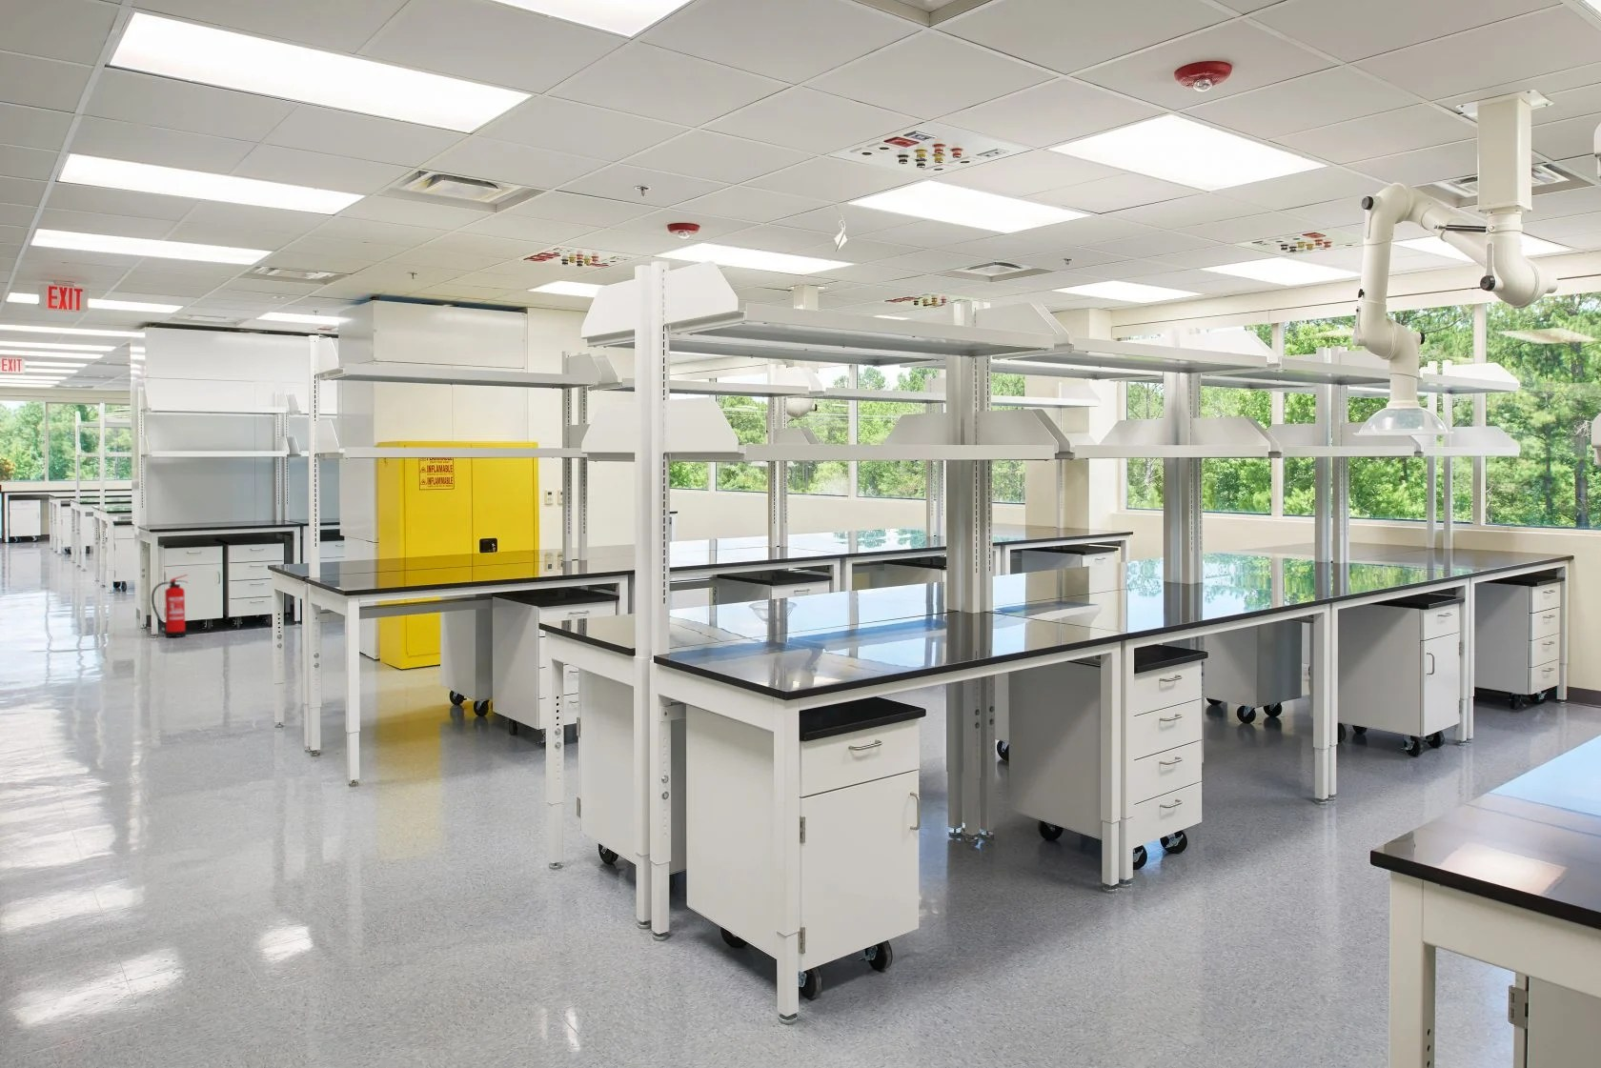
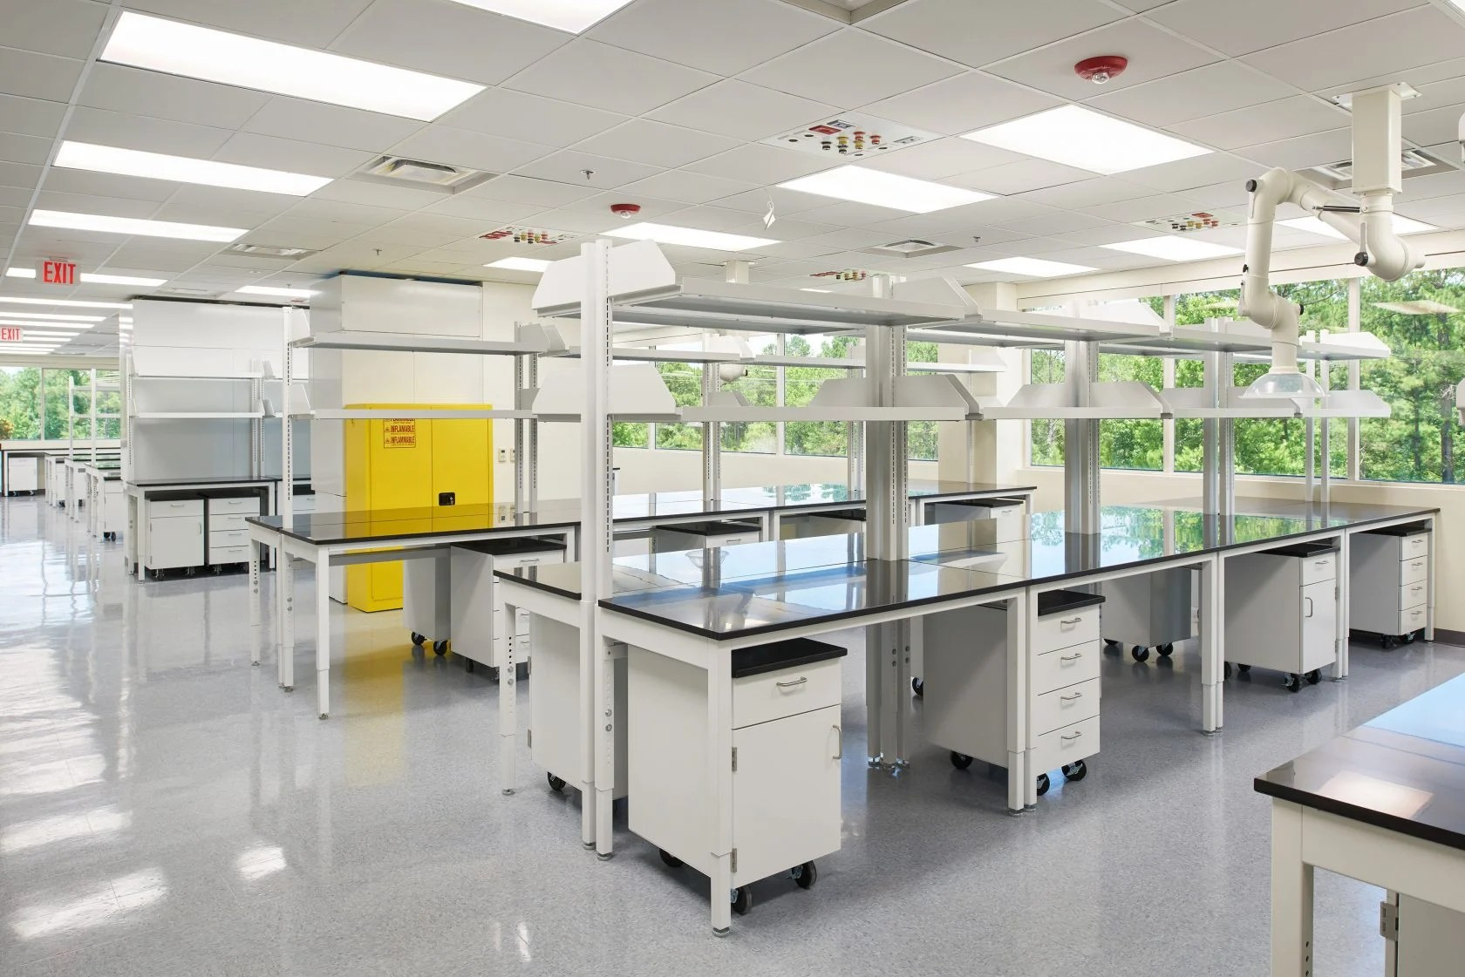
- fire extinguisher [150,573,188,639]
